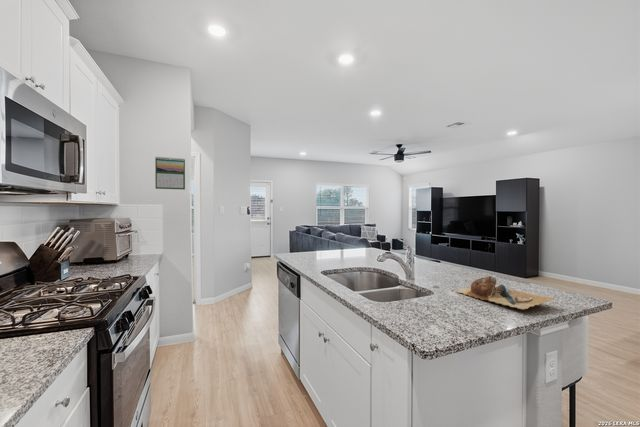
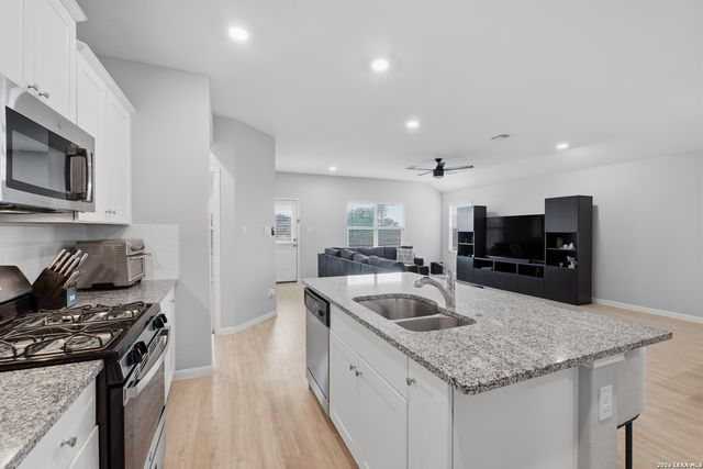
- calendar [154,156,186,191]
- chopping board [454,275,556,310]
